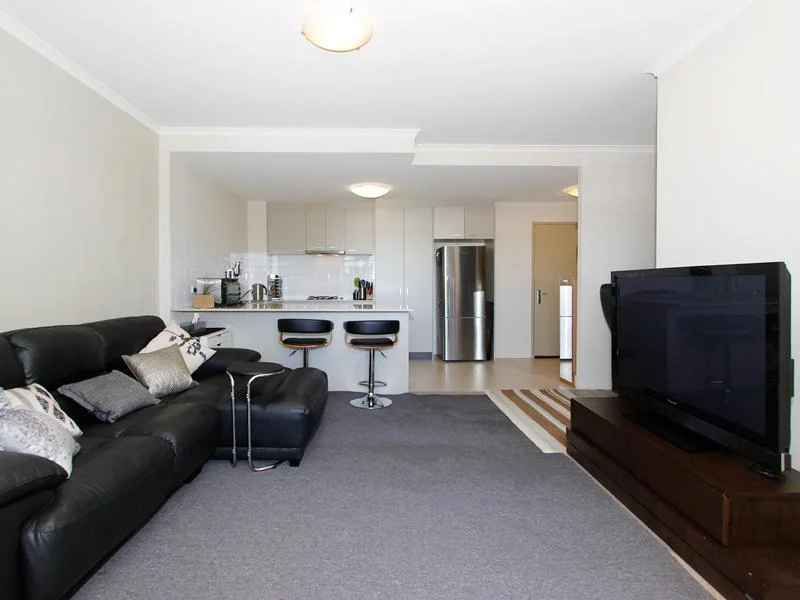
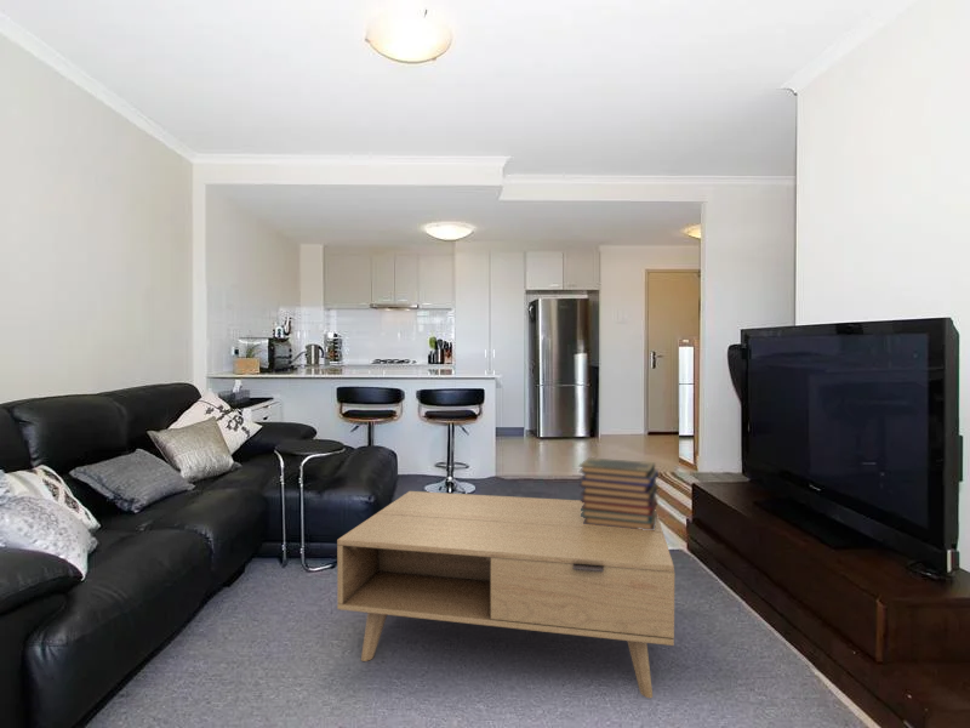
+ coffee table [336,490,675,699]
+ book stack [577,456,660,530]
